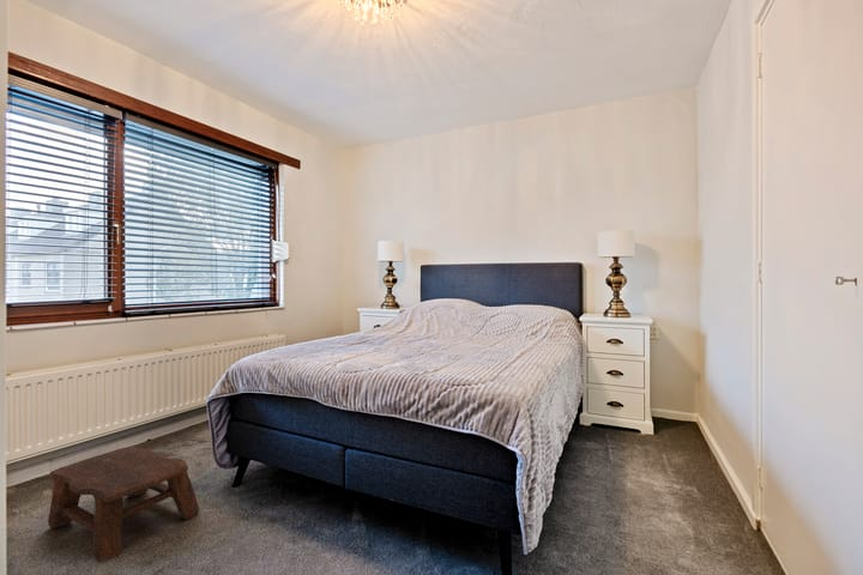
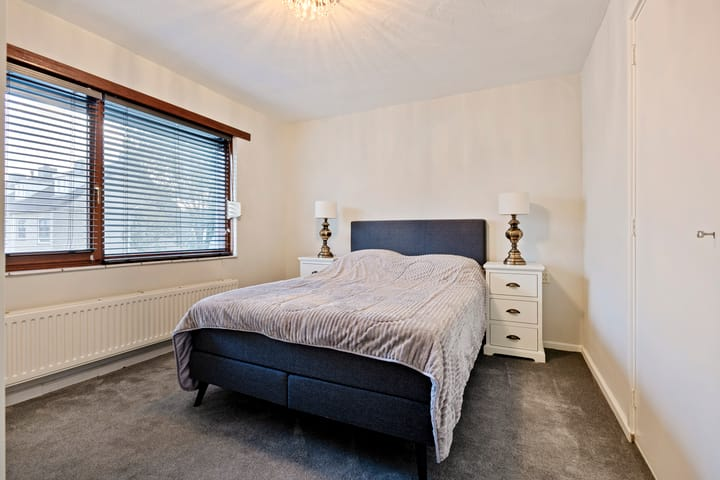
- stool [47,446,200,563]
